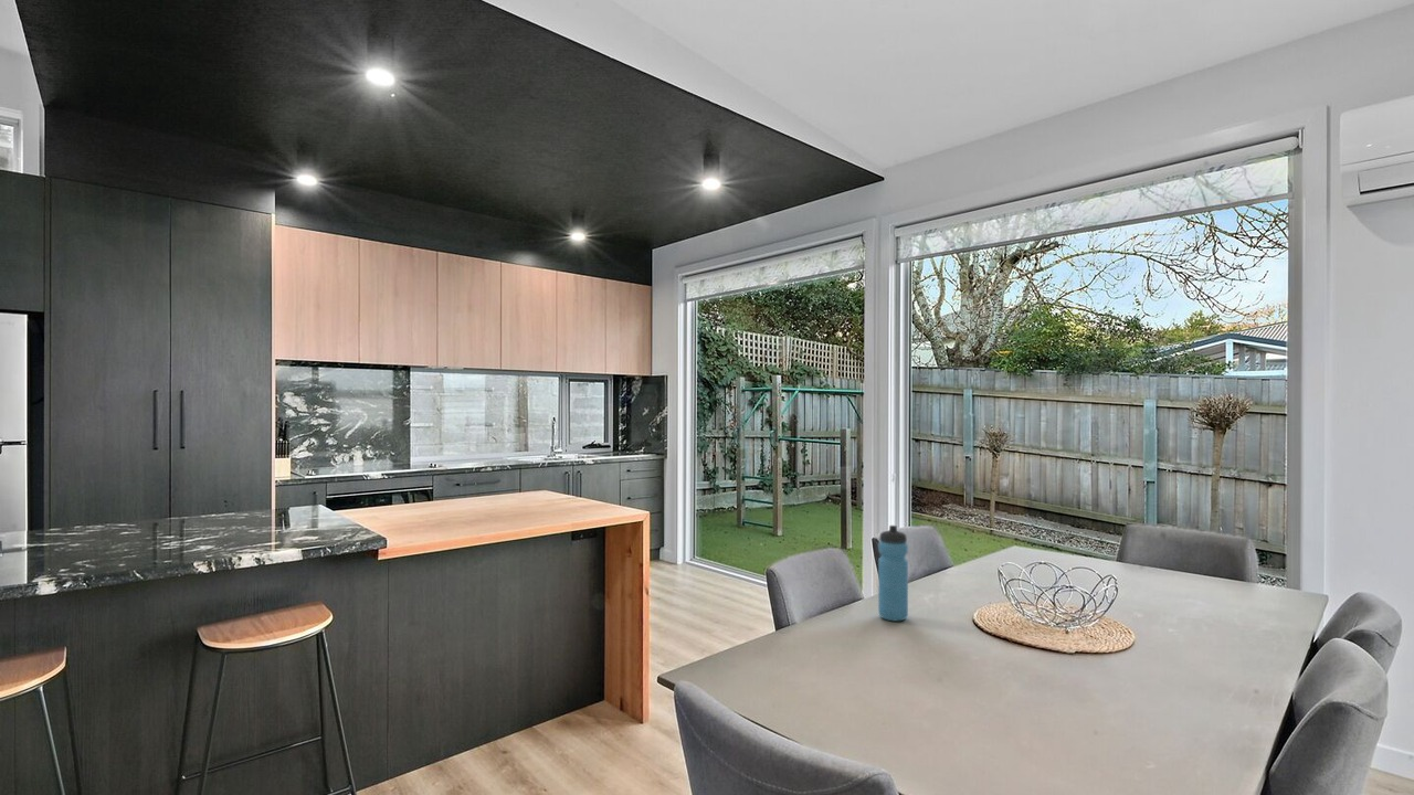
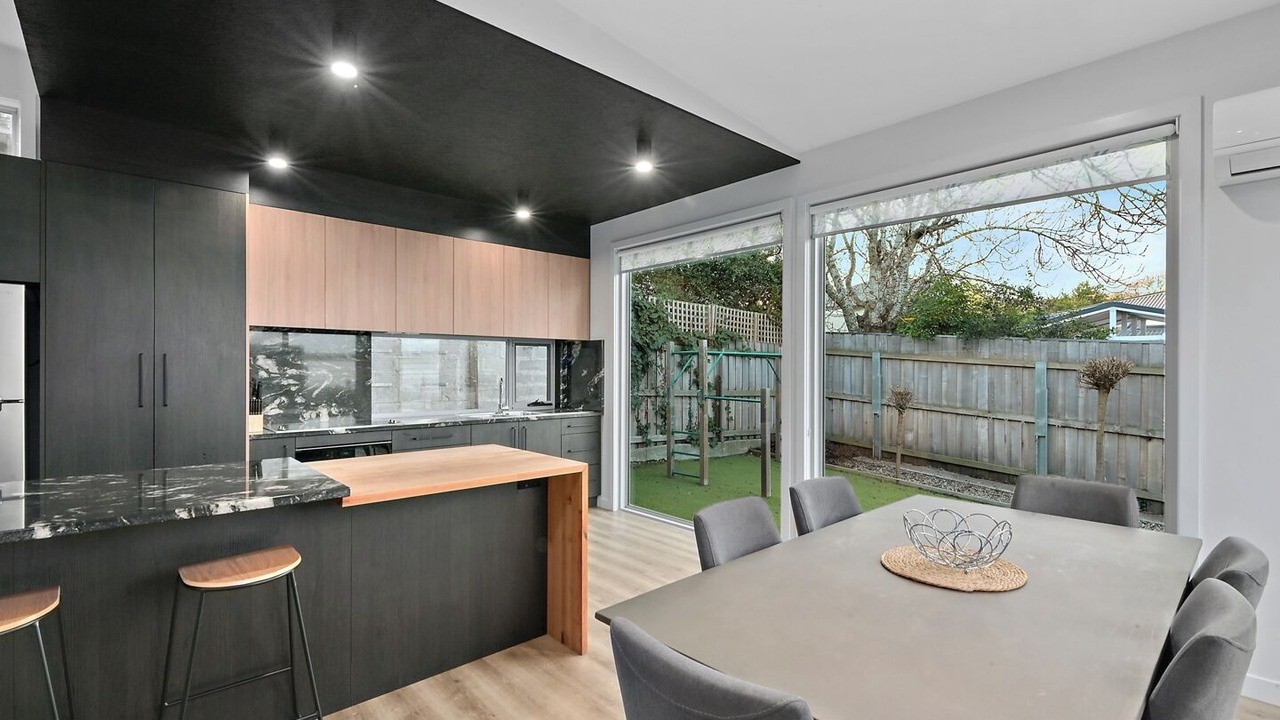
- water bottle [877,524,909,622]
